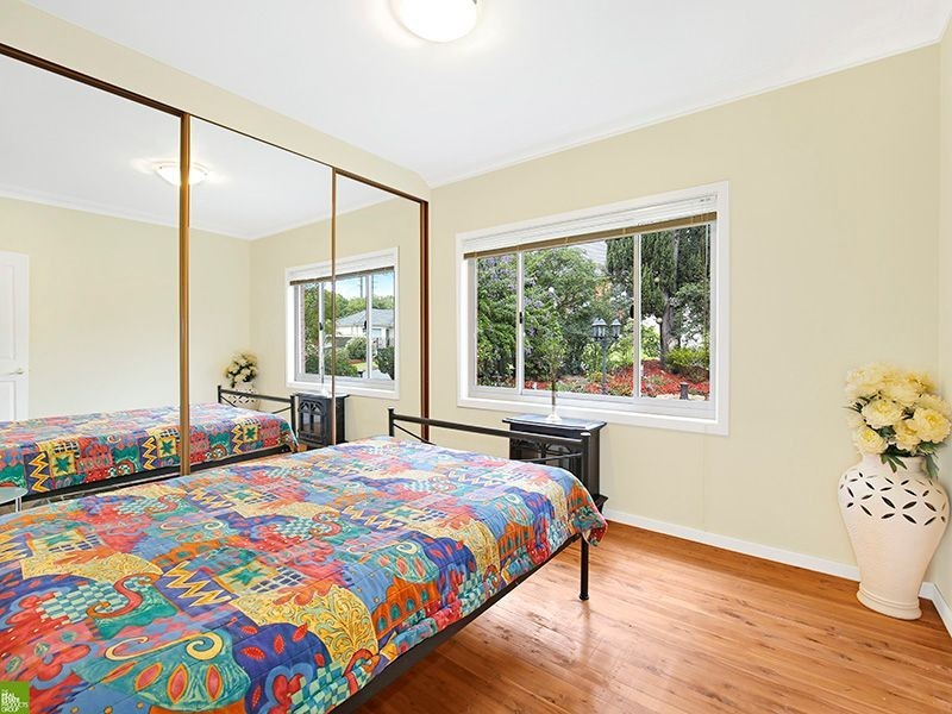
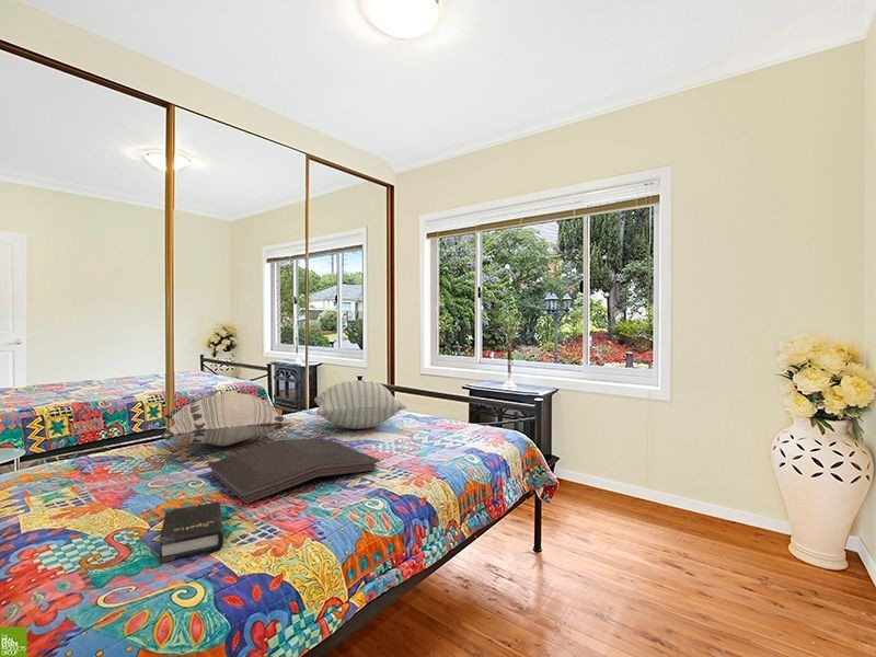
+ decorative pillow [160,392,292,448]
+ hardback book [158,502,224,564]
+ serving tray [207,437,381,505]
+ pillow [313,380,407,430]
